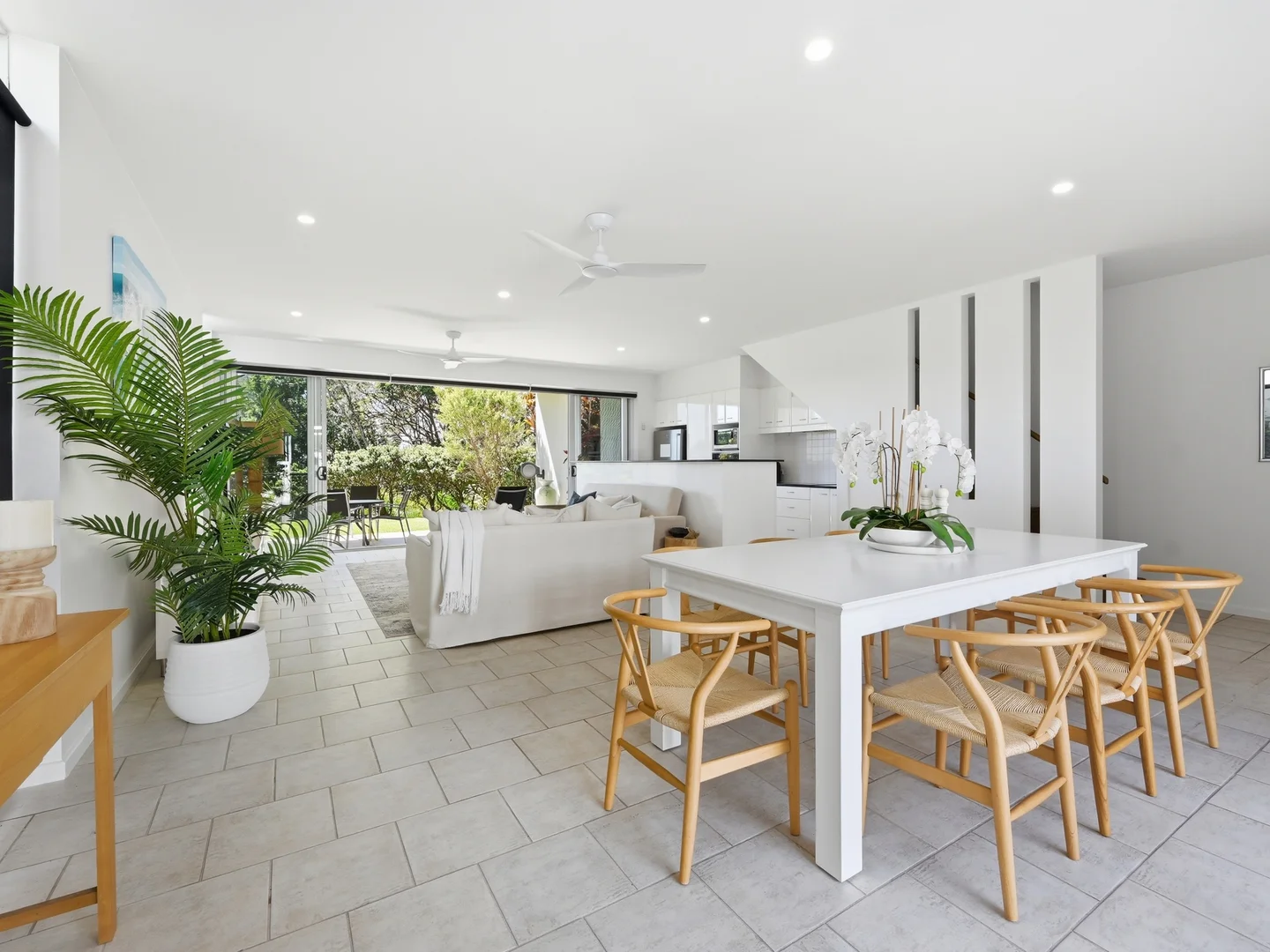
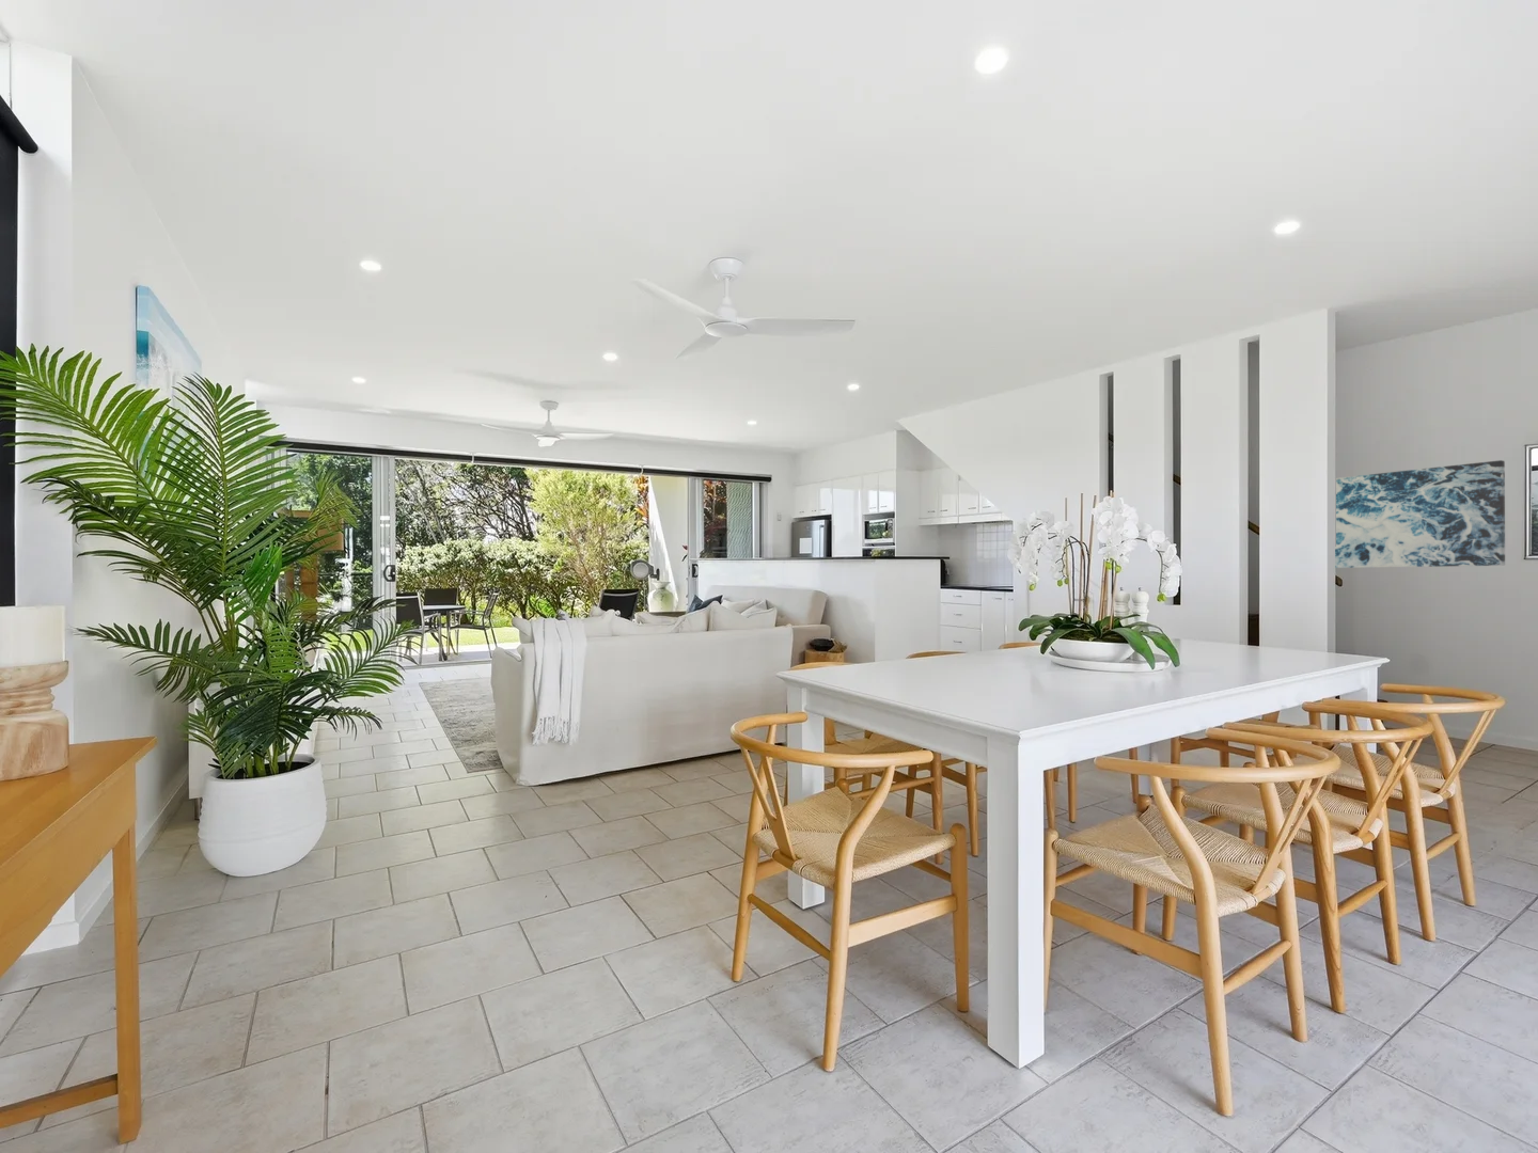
+ wall art [1335,459,1507,569]
